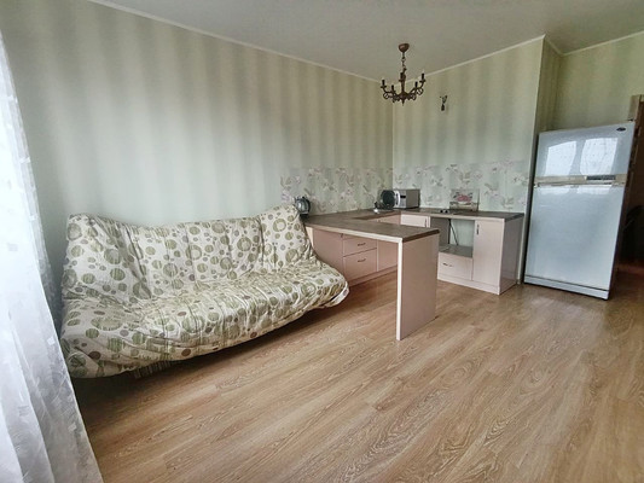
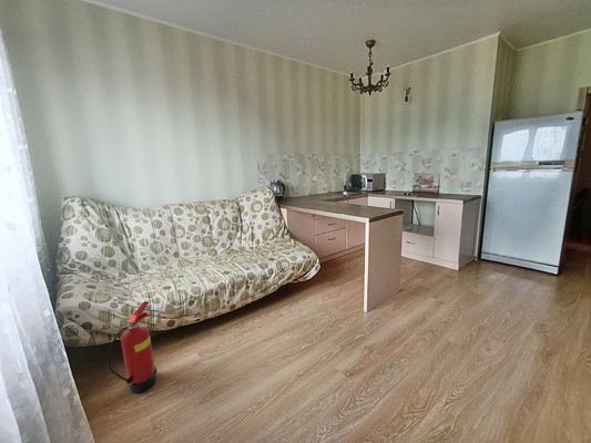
+ fire extinguisher [106,300,157,394]
